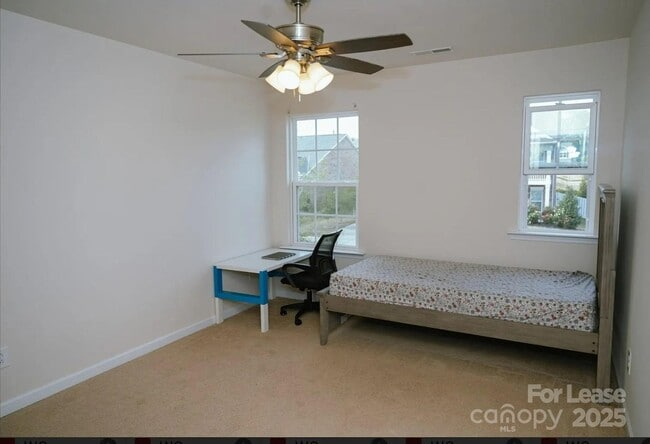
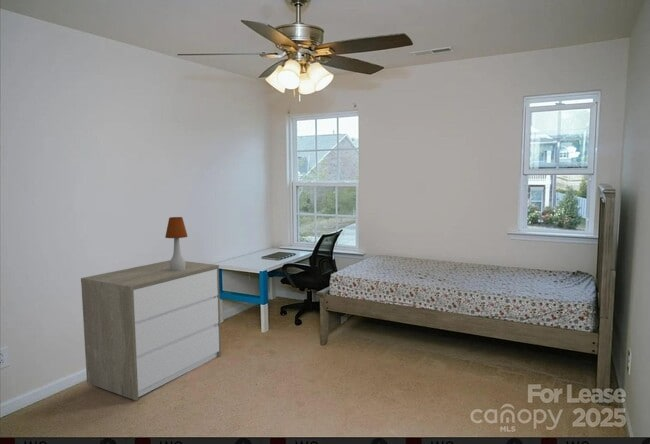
+ dresser [80,259,222,401]
+ table lamp [164,216,189,271]
